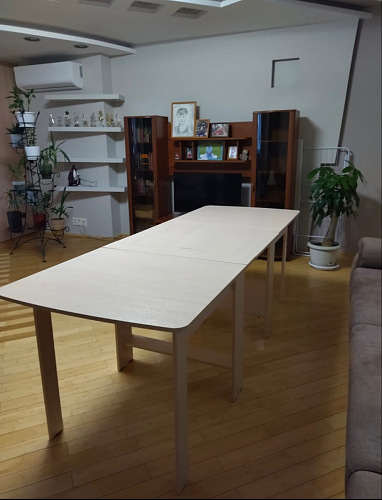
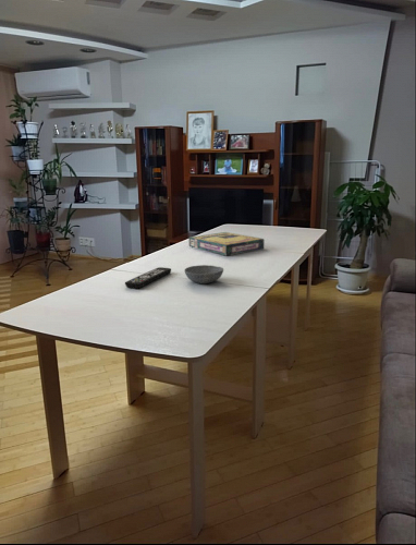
+ video game box [188,231,266,257]
+ bowl [183,264,224,284]
+ remote control [124,266,172,290]
